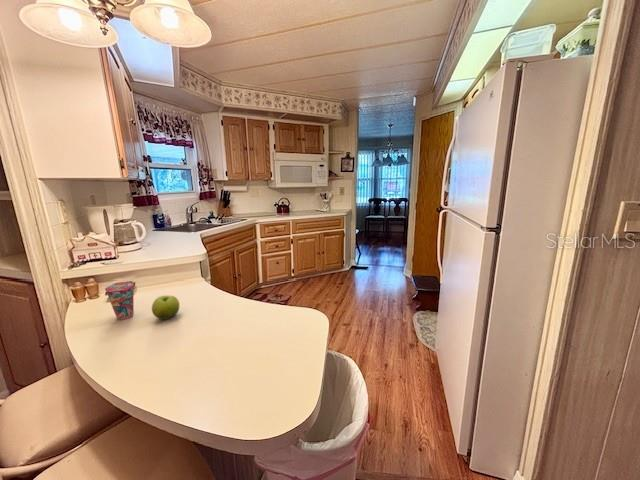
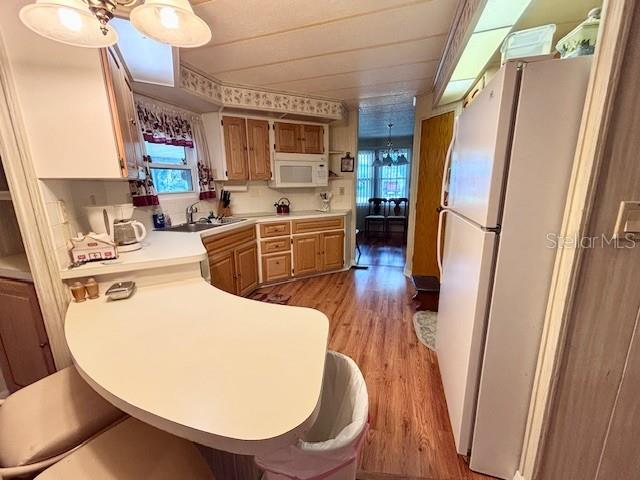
- cup [104,281,135,321]
- fruit [151,294,180,321]
